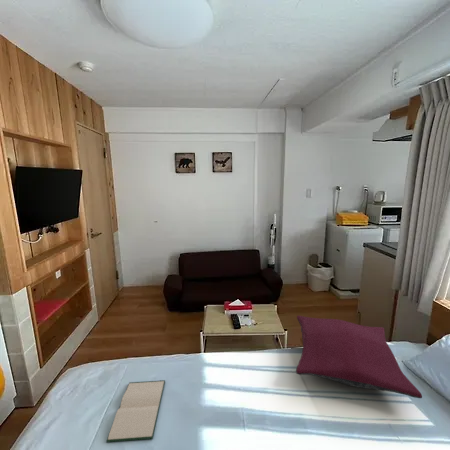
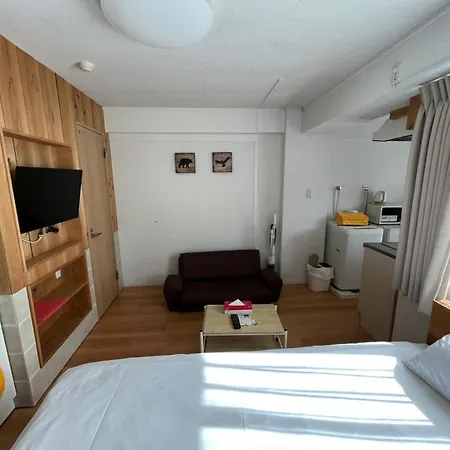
- hardback book [105,379,166,444]
- pillow [295,315,423,399]
